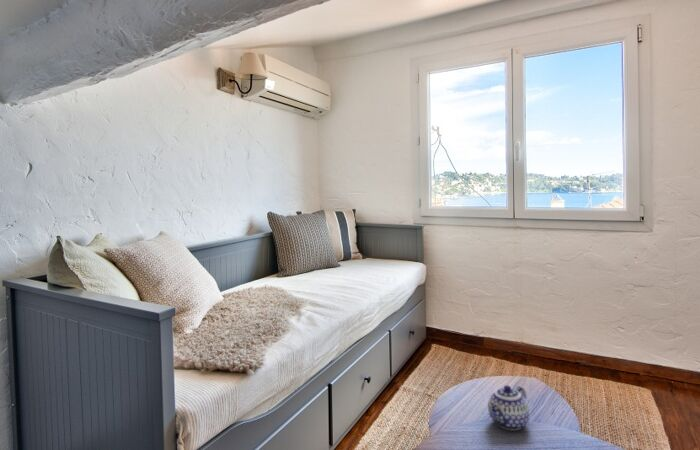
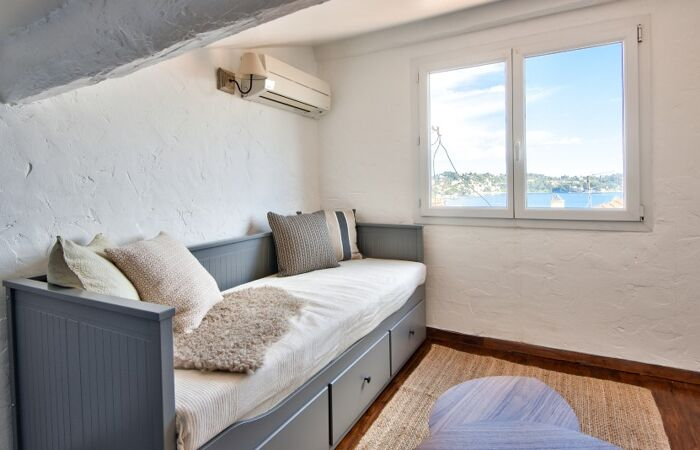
- teapot [487,384,530,432]
